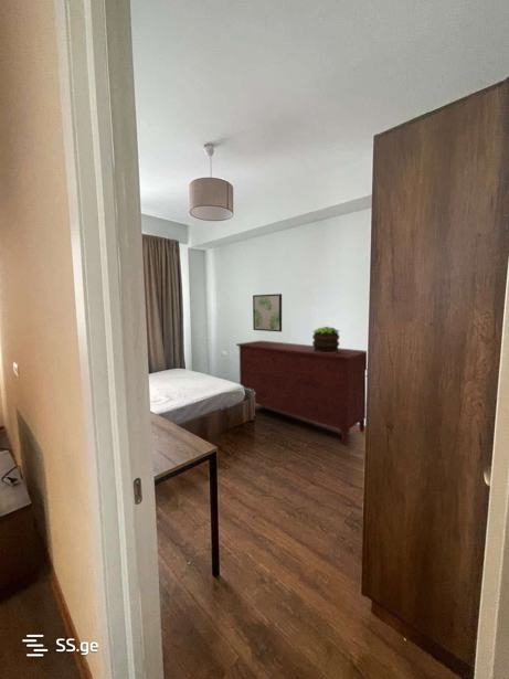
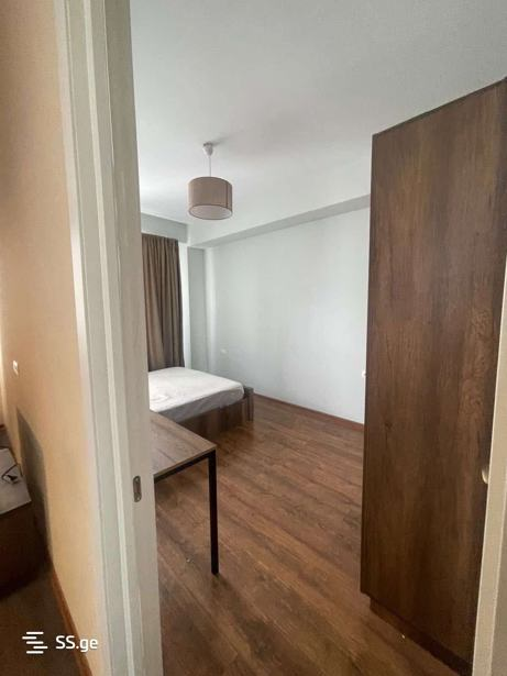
- dresser [235,340,368,446]
- potted plant [311,326,340,352]
- wall art [252,293,283,332]
